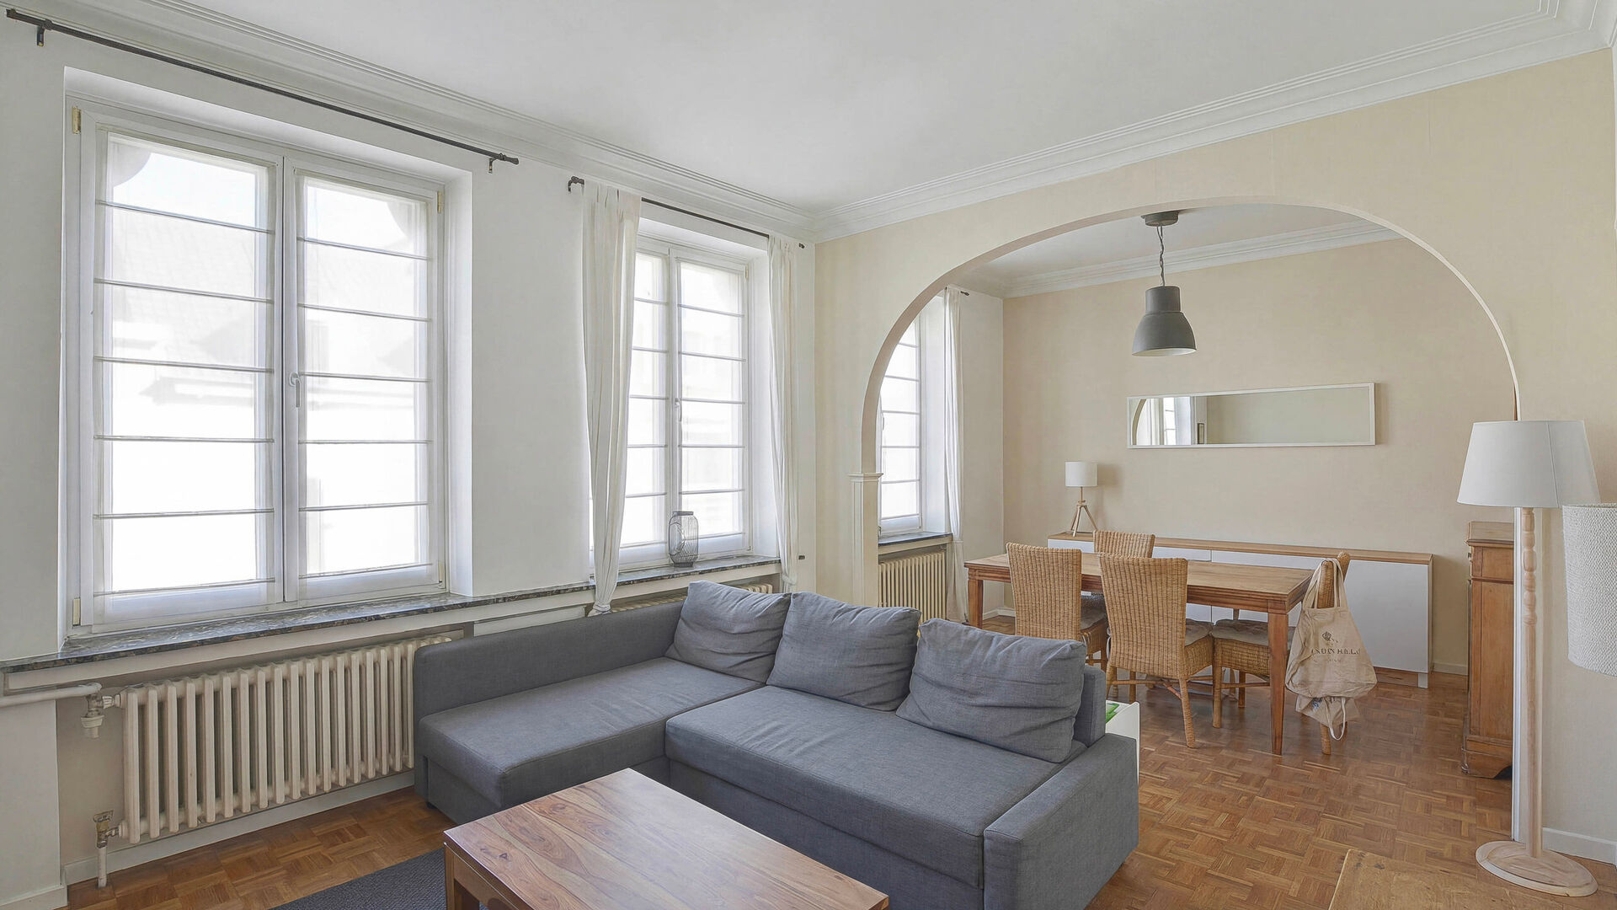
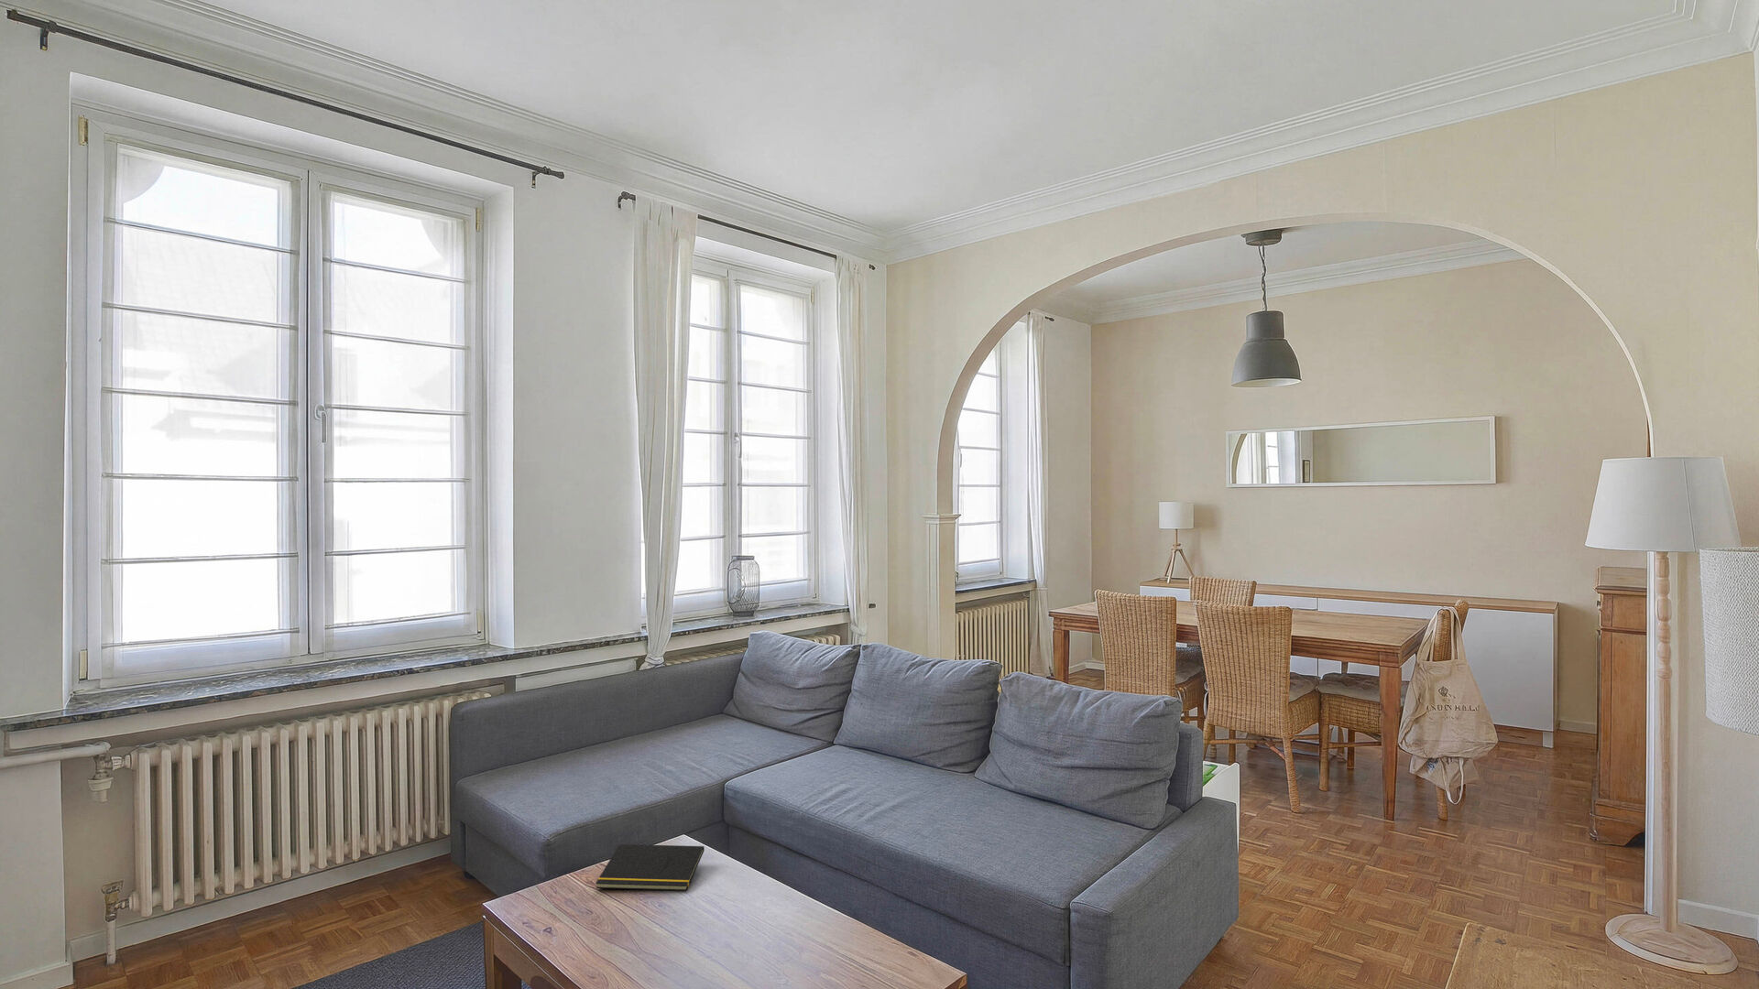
+ notepad [594,843,706,892]
